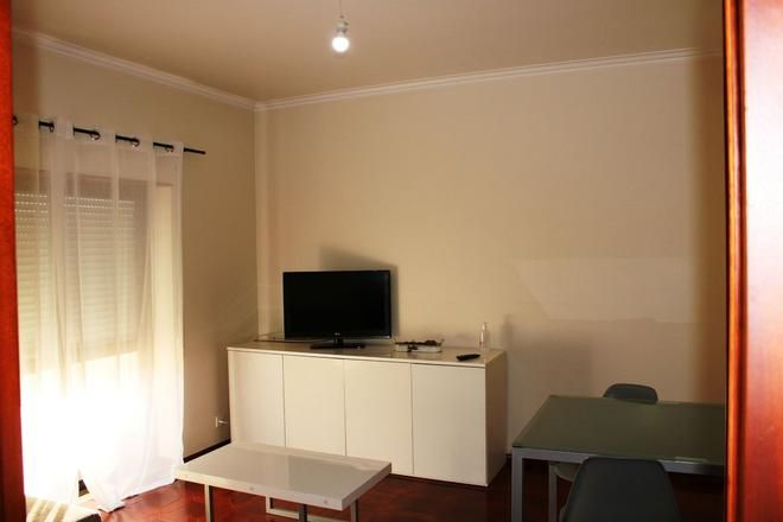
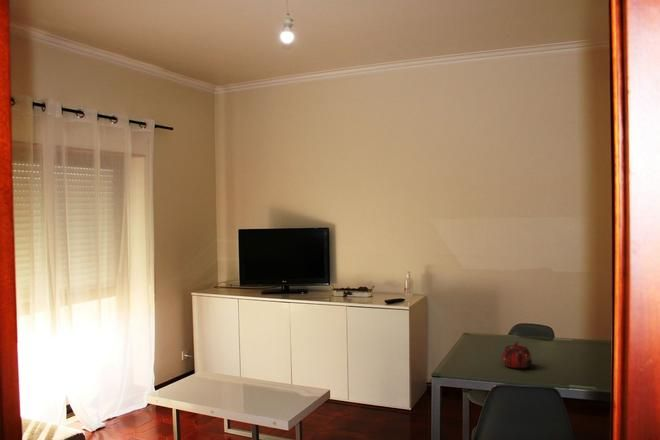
+ teapot [501,340,533,369]
